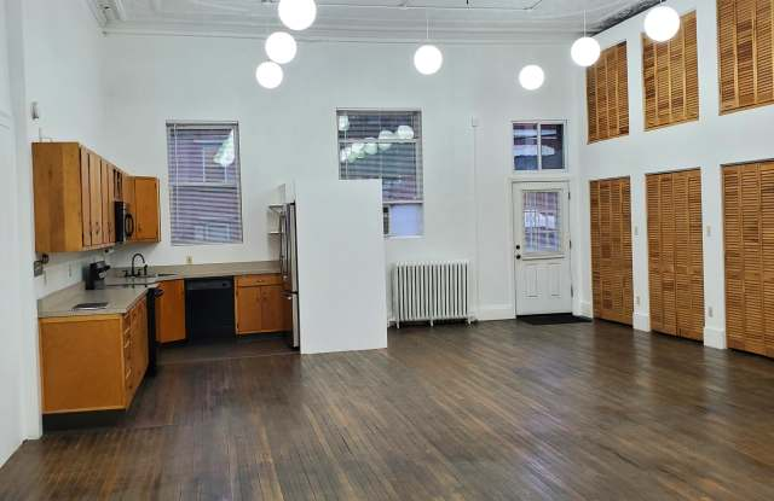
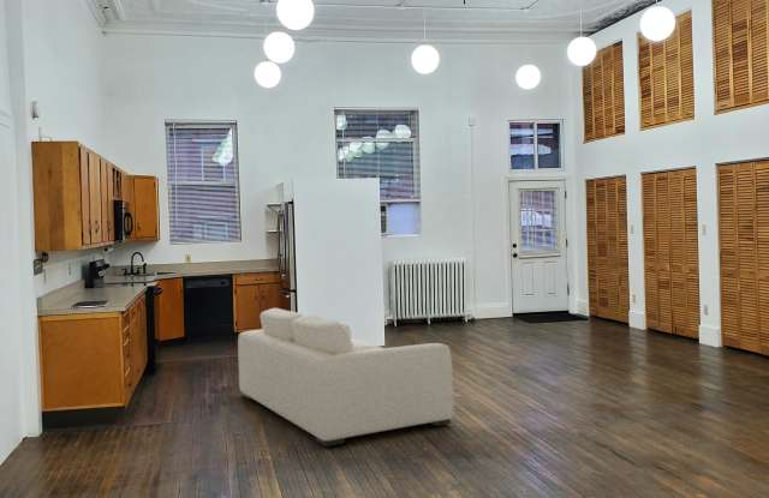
+ sofa [237,307,454,448]
